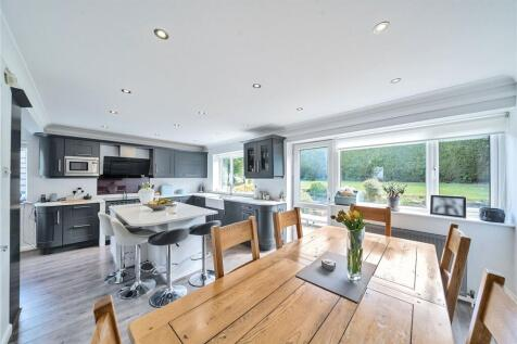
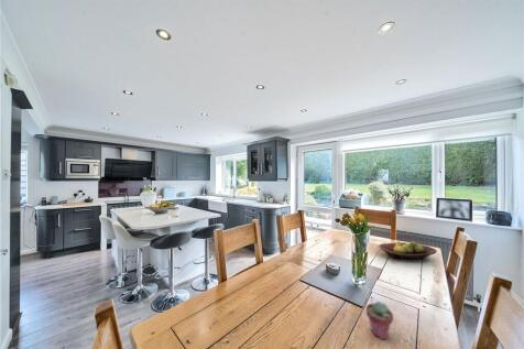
+ potted succulent [364,301,394,340]
+ fruit bowl [378,240,438,260]
